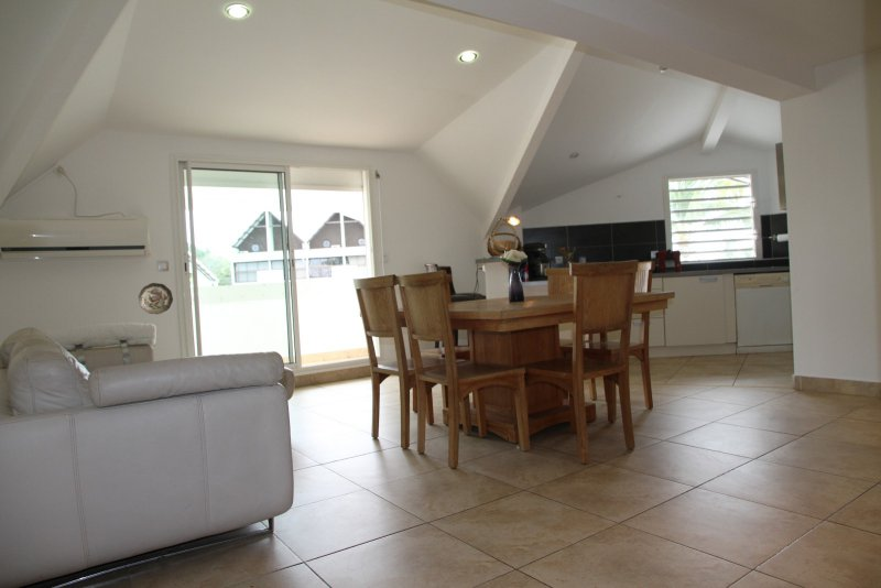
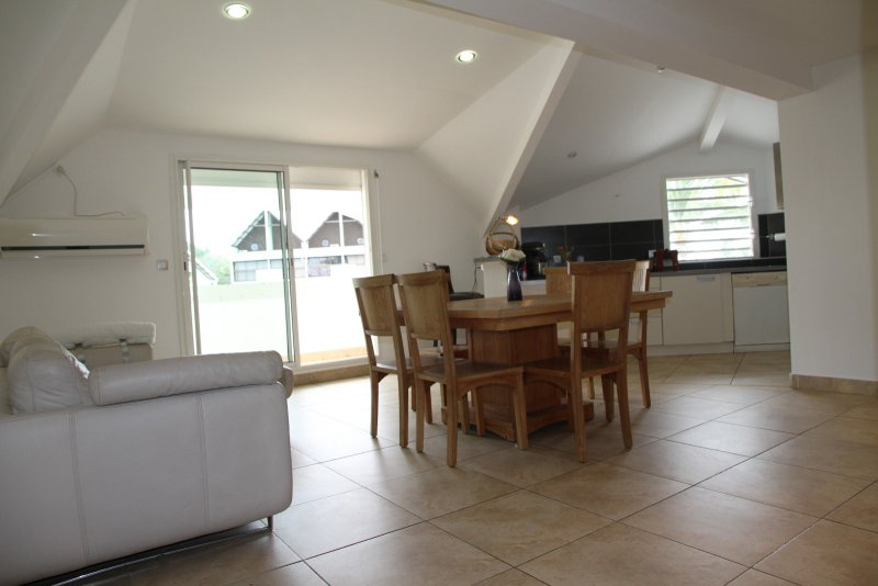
- decorative plate [138,282,174,315]
